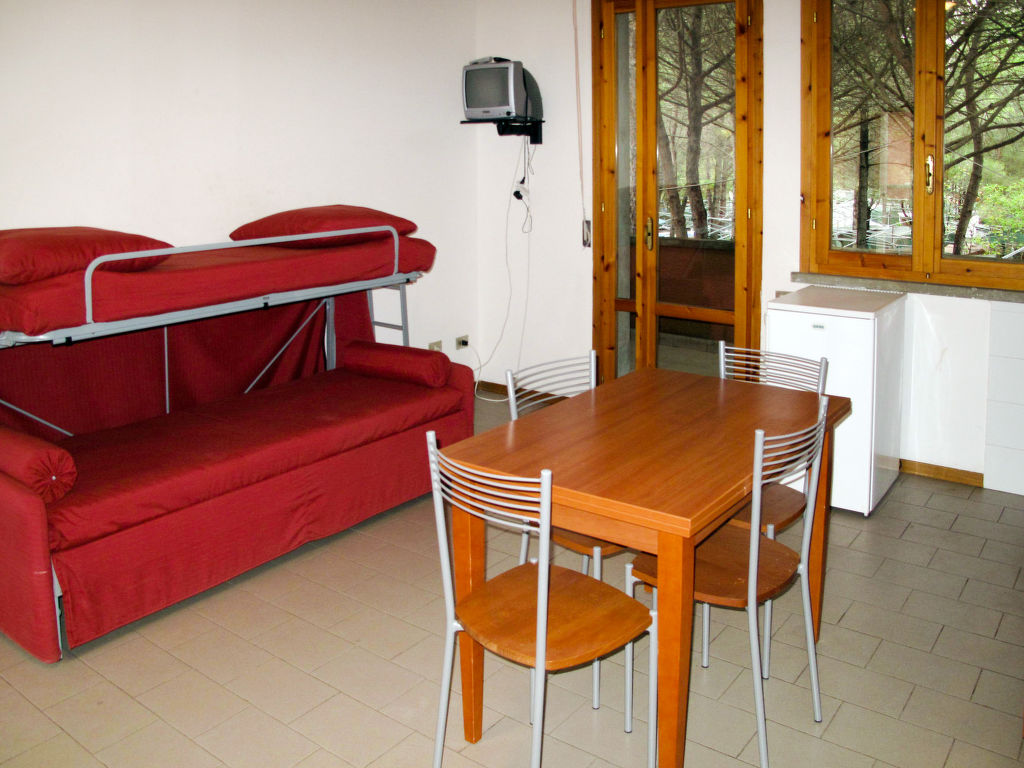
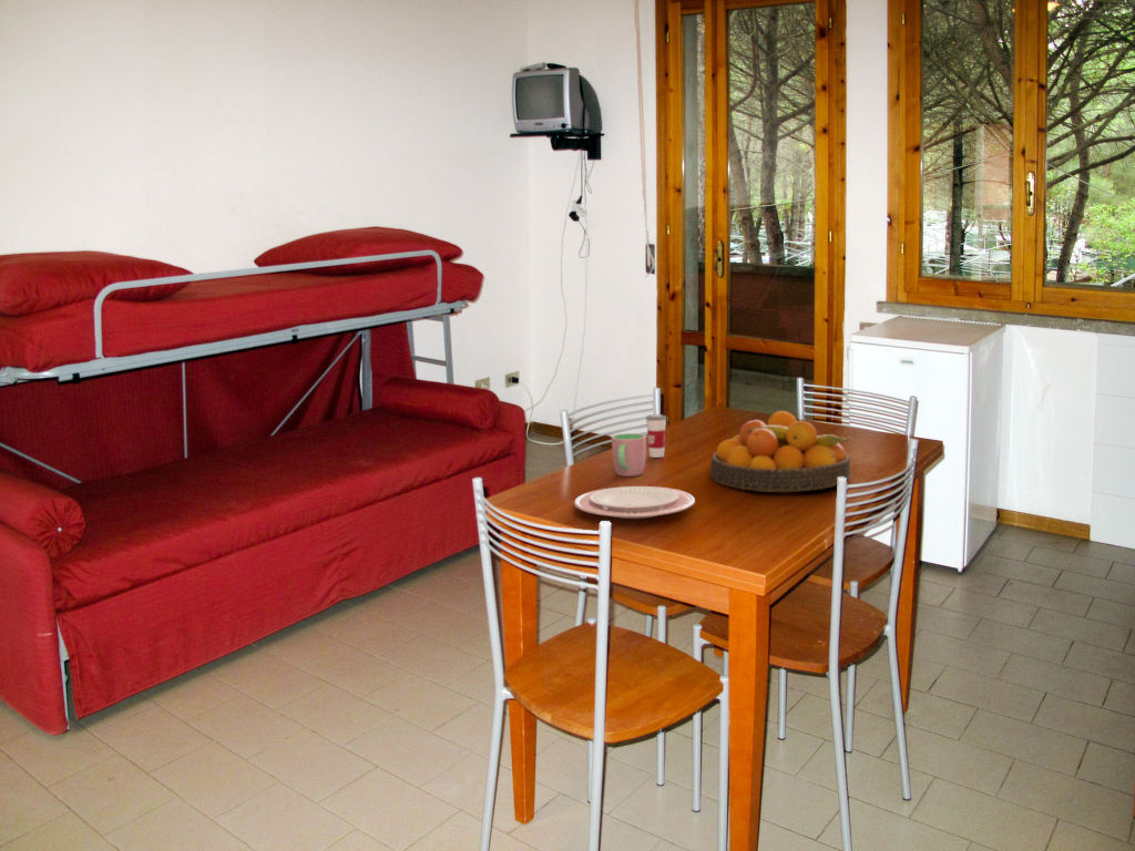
+ cup [645,401,667,459]
+ cup [611,432,647,478]
+ fruit bowl [709,410,852,493]
+ plate [573,485,696,520]
